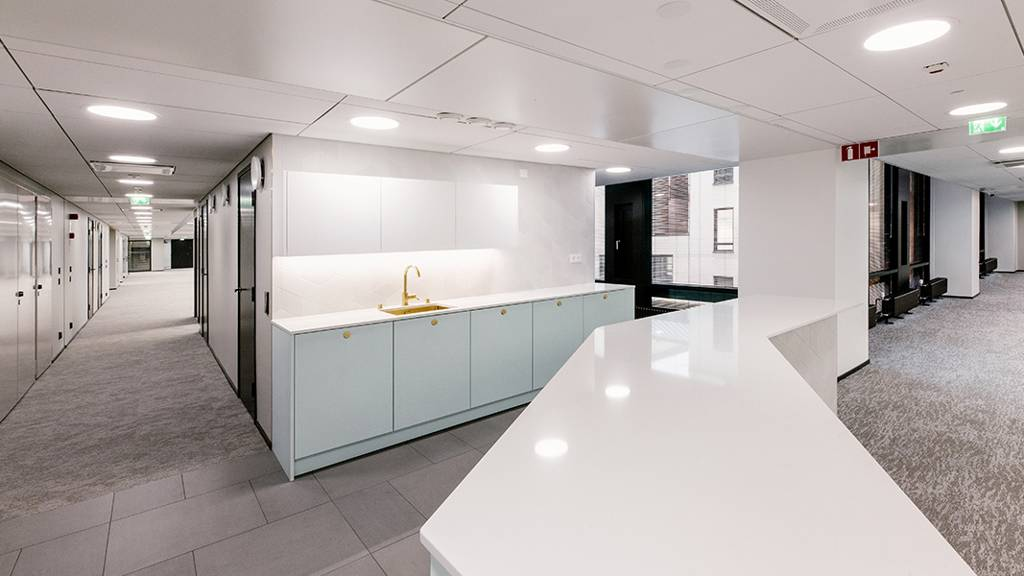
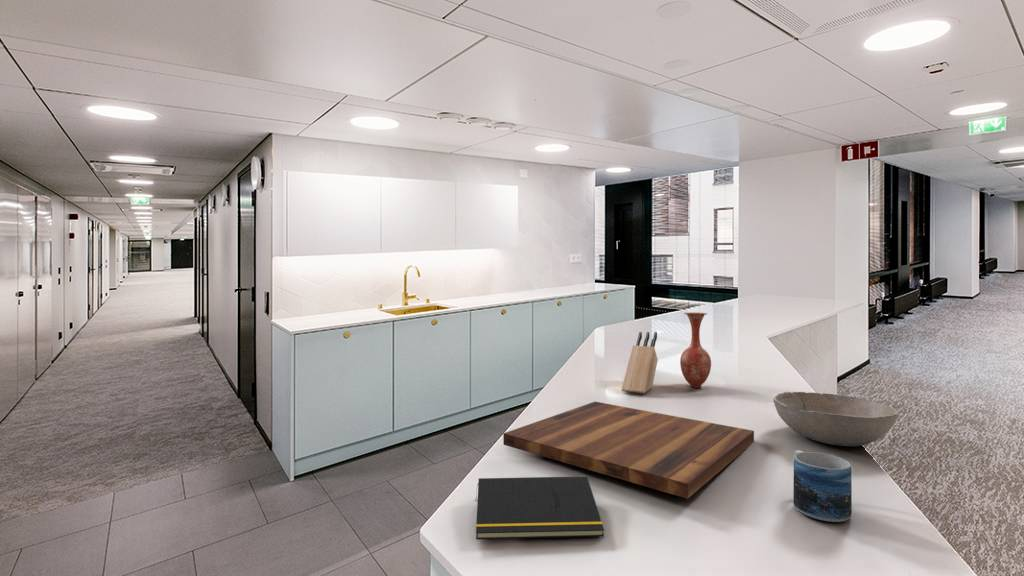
+ bowl [773,391,899,448]
+ notepad [475,475,605,540]
+ vase [679,311,712,388]
+ mug [792,449,853,523]
+ knife block [620,331,659,394]
+ cutting board [502,401,755,500]
